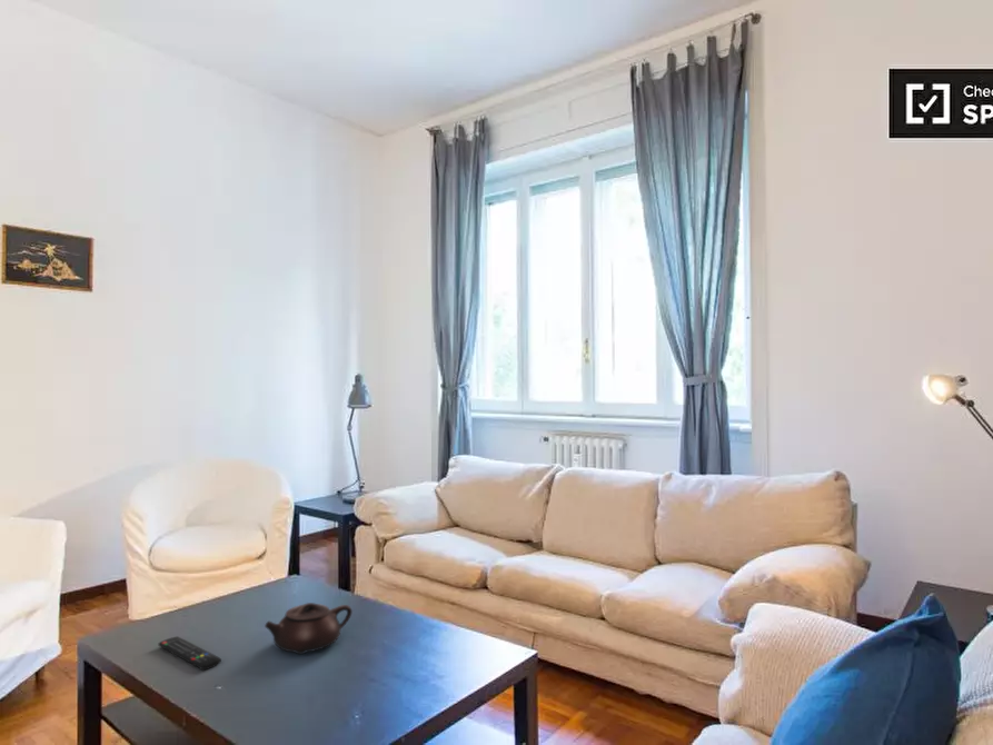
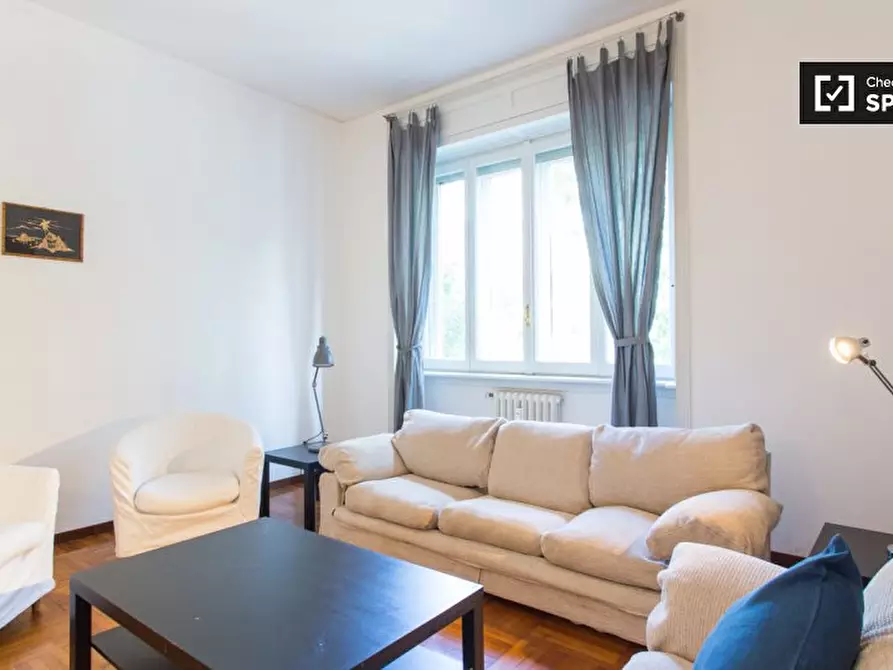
- teapot [264,602,354,655]
- remote control [158,635,222,670]
